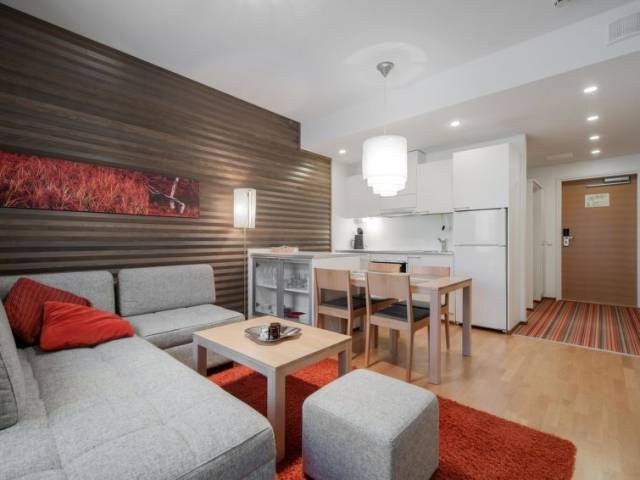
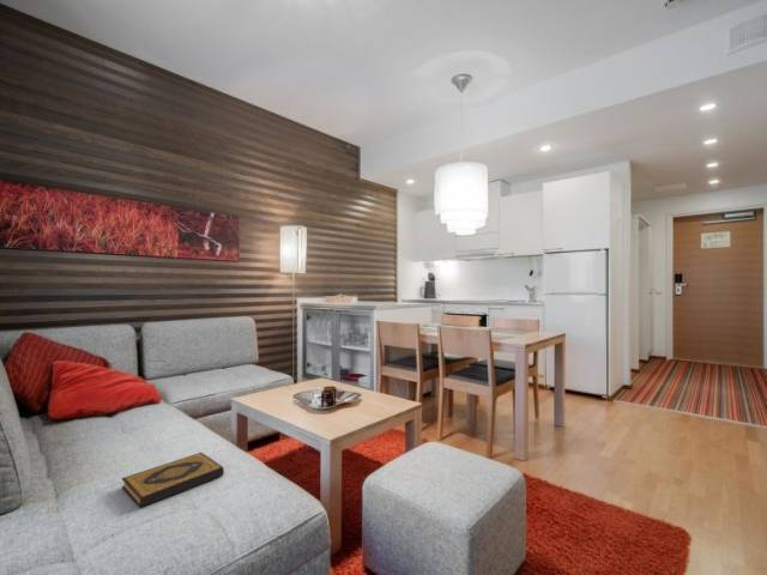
+ hardback book [121,452,225,508]
